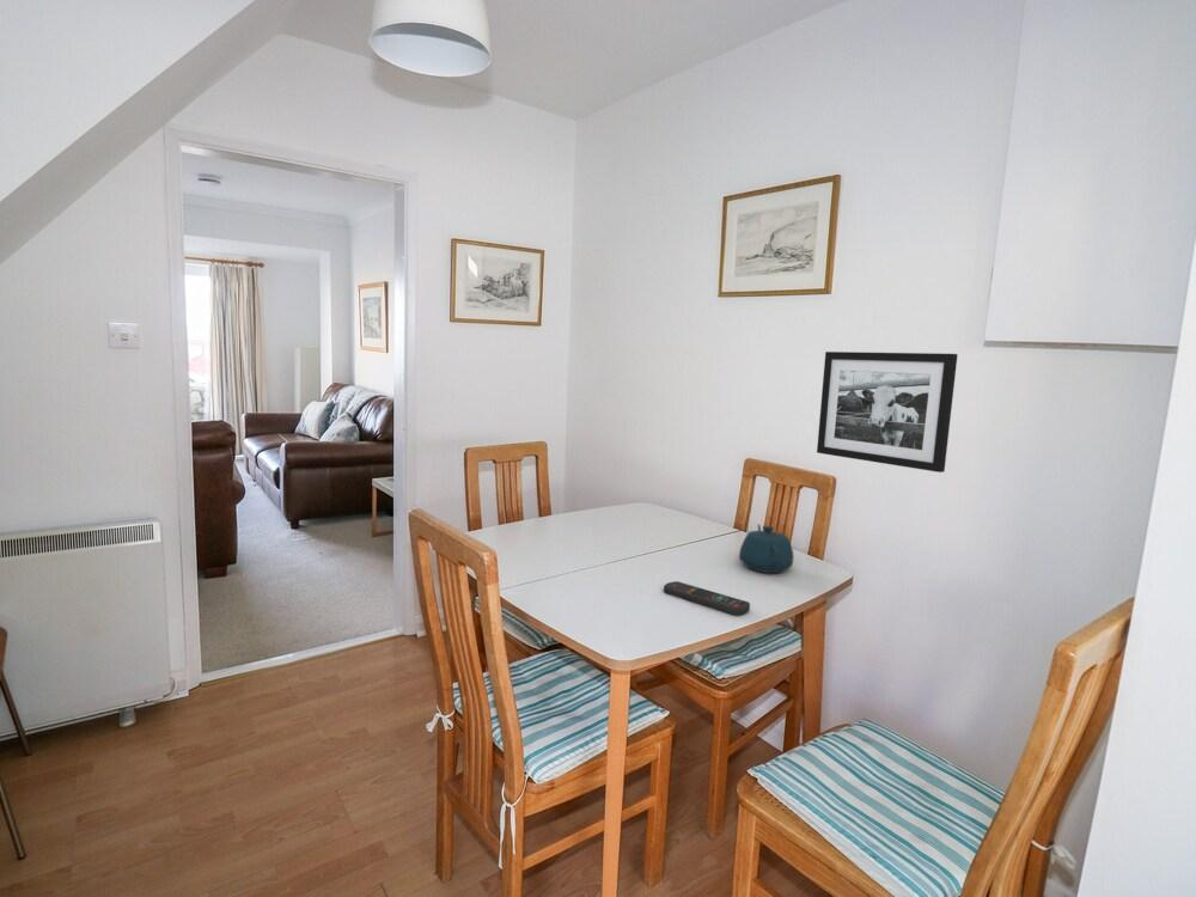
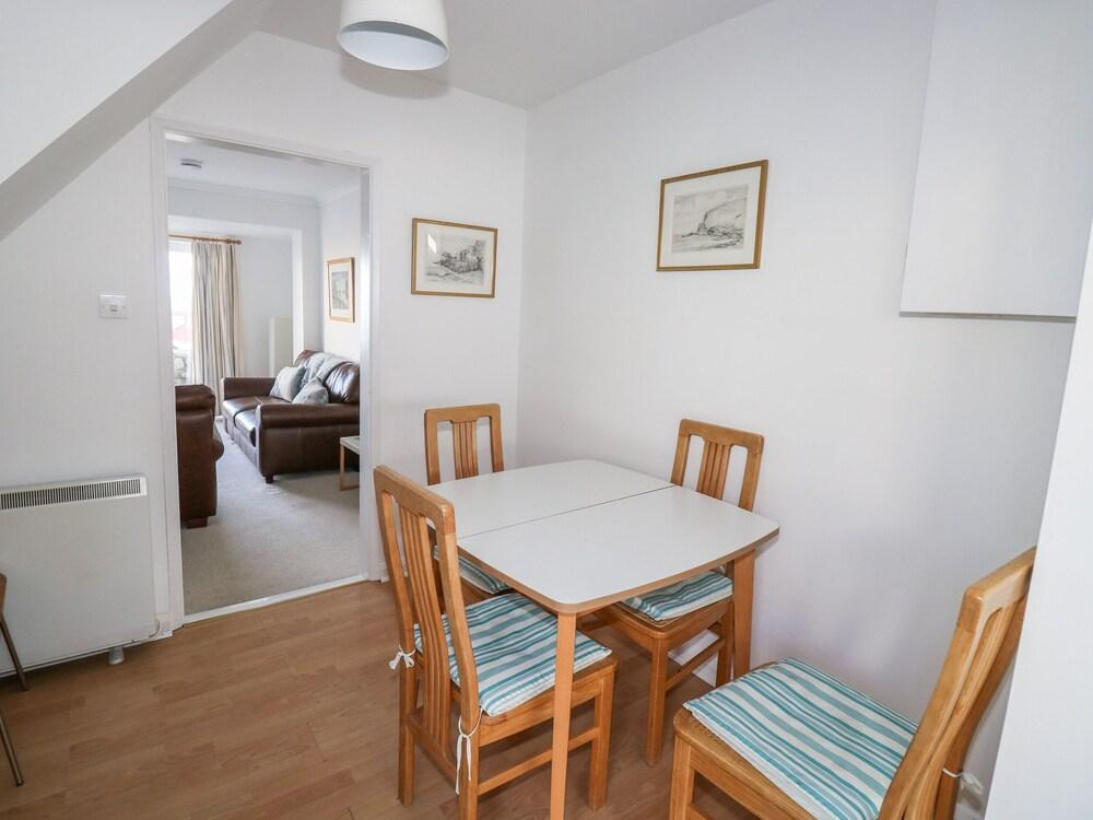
- teapot [738,523,794,574]
- picture frame [816,350,958,474]
- remote control [663,580,751,616]
